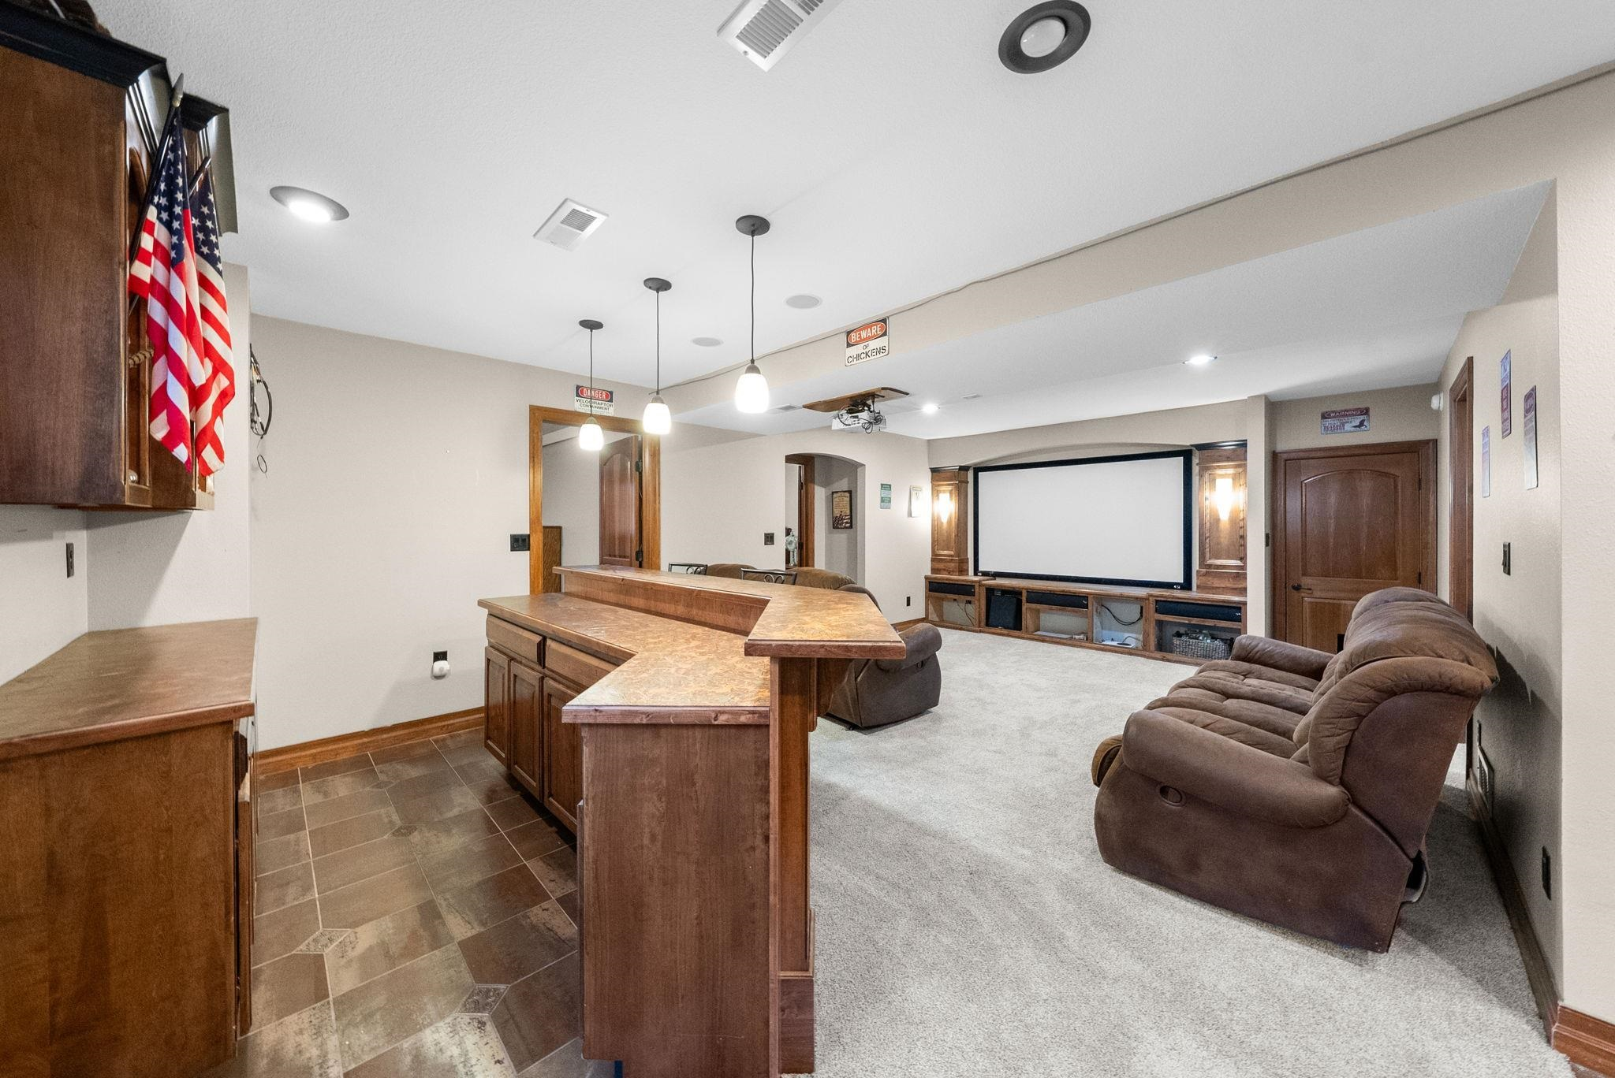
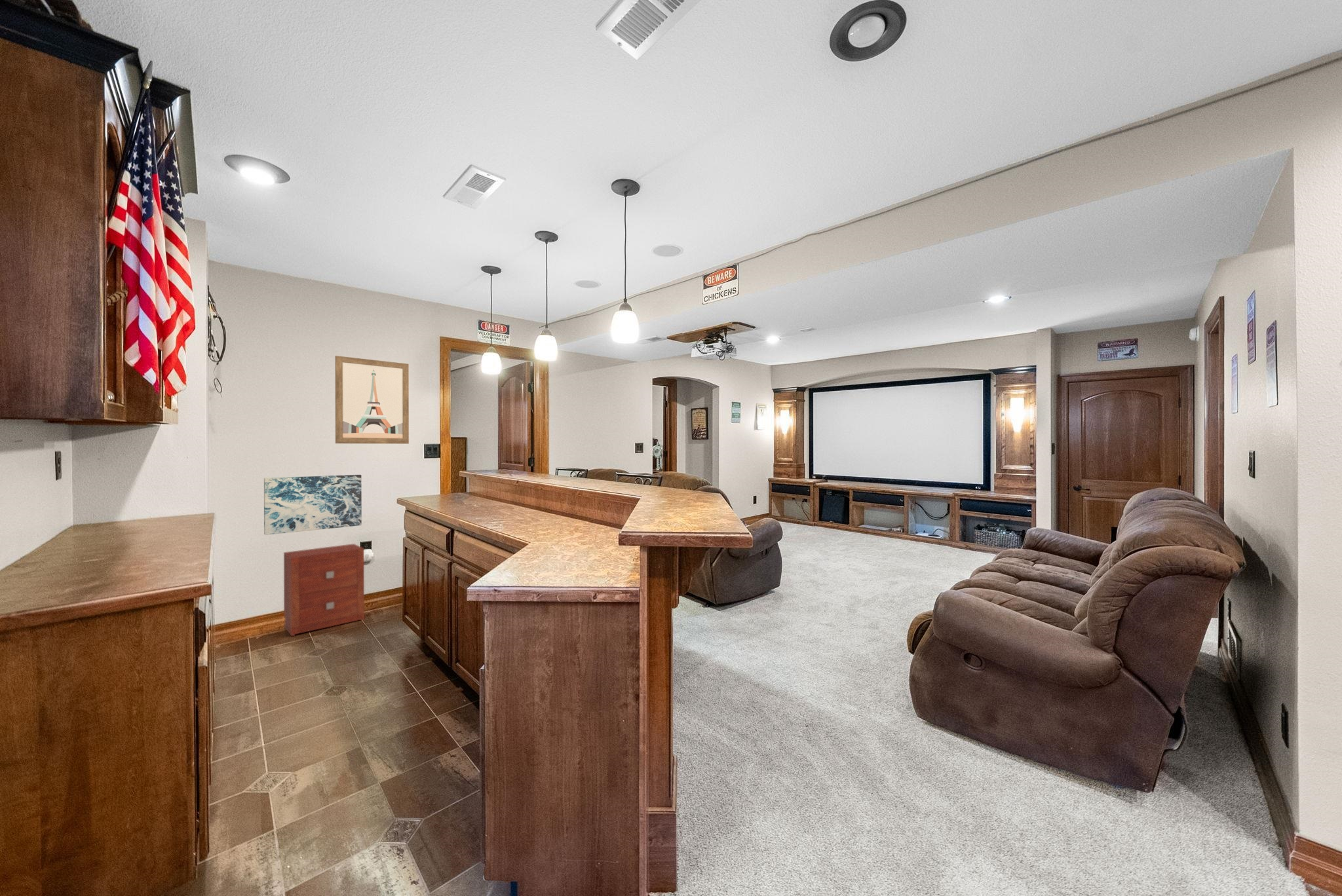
+ wall art [335,355,410,445]
+ nightstand [283,543,365,637]
+ wall art [263,474,362,536]
